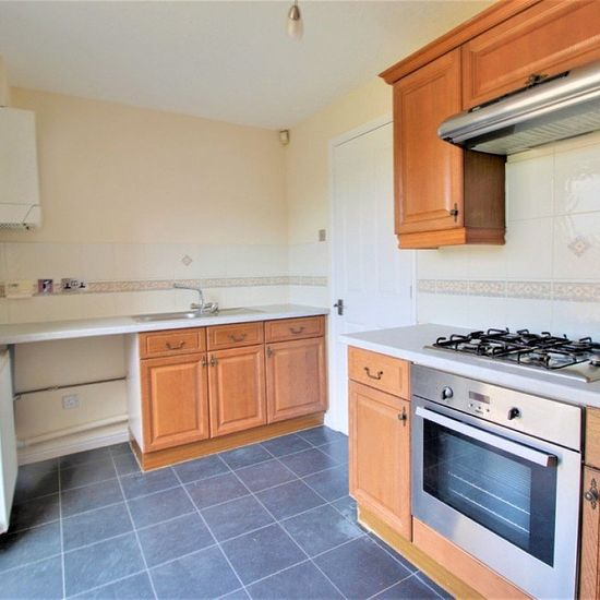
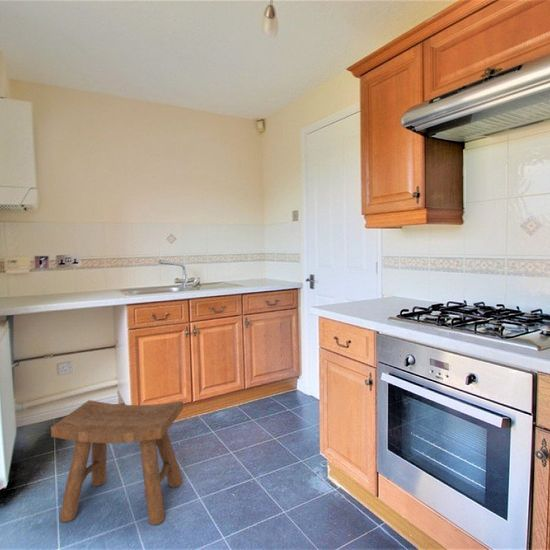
+ stool [50,399,184,526]
